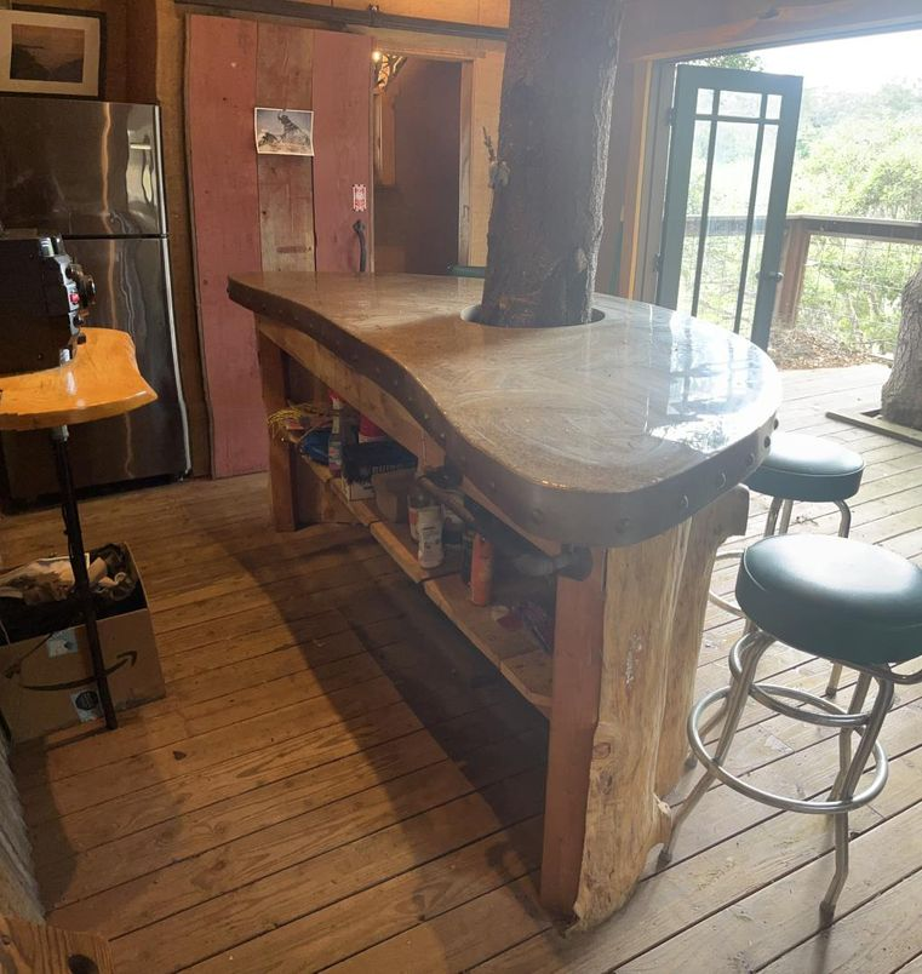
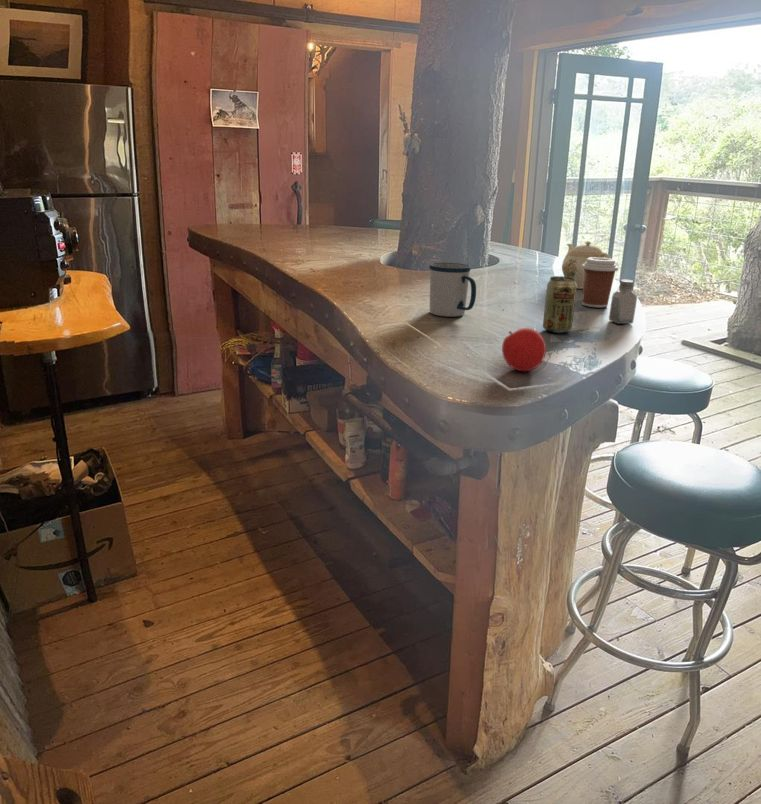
+ teapot [561,240,611,290]
+ mug [428,262,477,318]
+ saltshaker [608,279,638,325]
+ coffee cup [581,258,619,309]
+ beverage can [542,275,578,334]
+ fruit [501,327,547,372]
